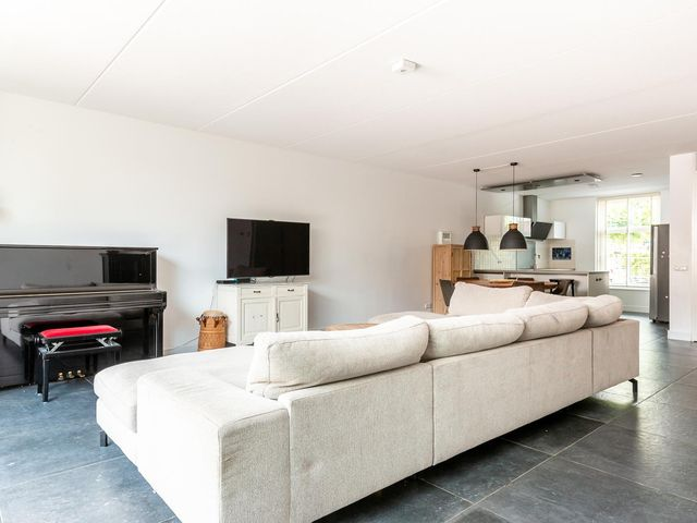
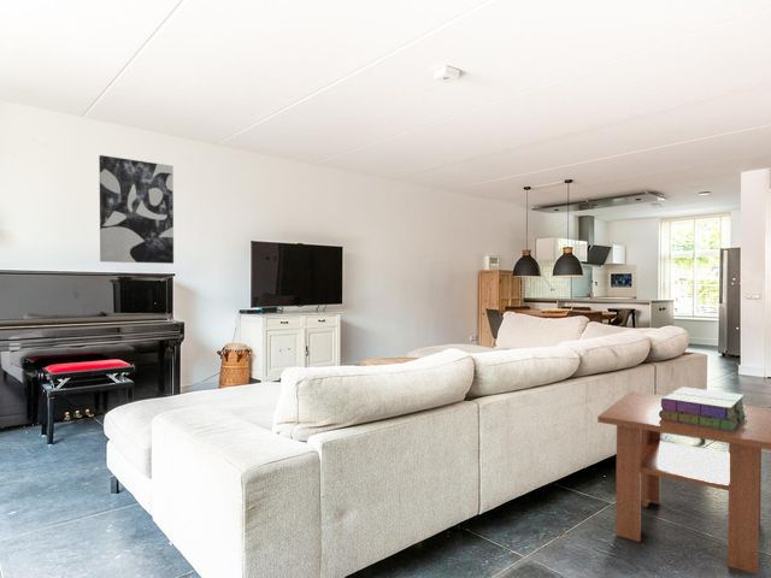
+ coffee table [596,390,771,576]
+ wall art [98,154,175,265]
+ stack of books [659,385,748,431]
